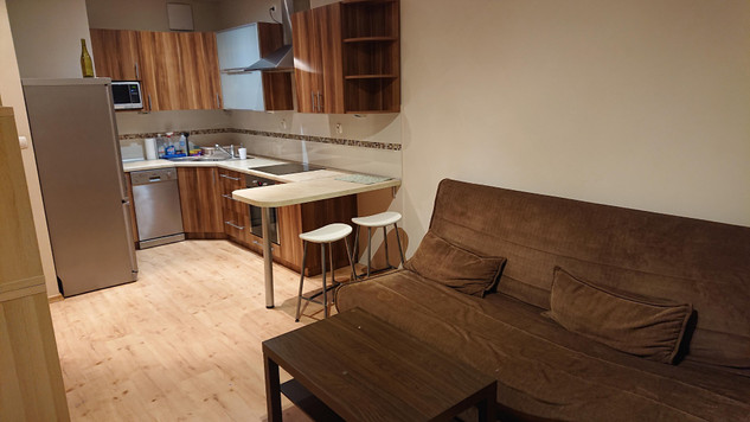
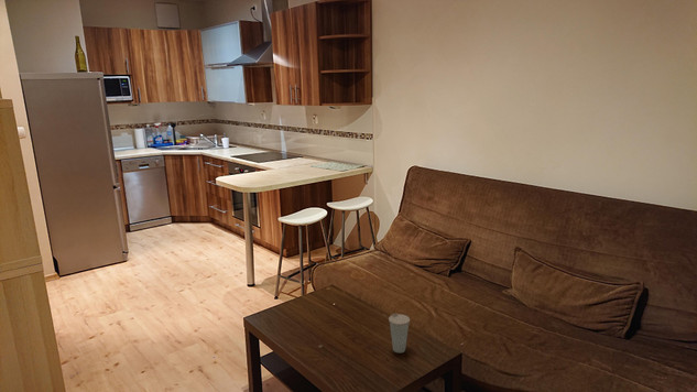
+ cup [388,312,411,355]
